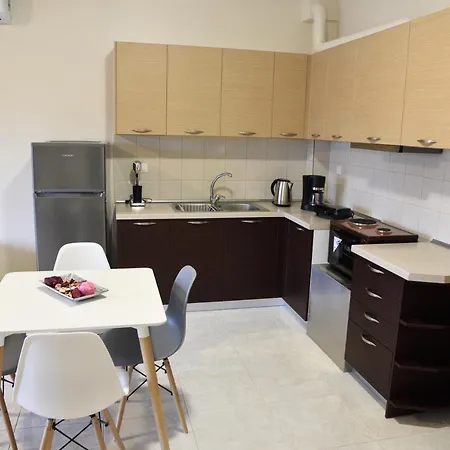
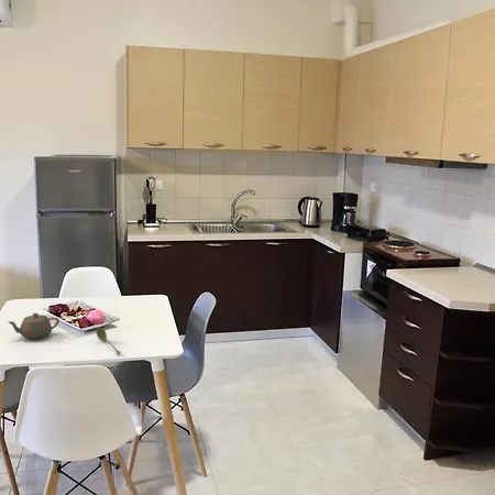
+ soupspoon [96,327,122,356]
+ teapot [8,312,61,341]
